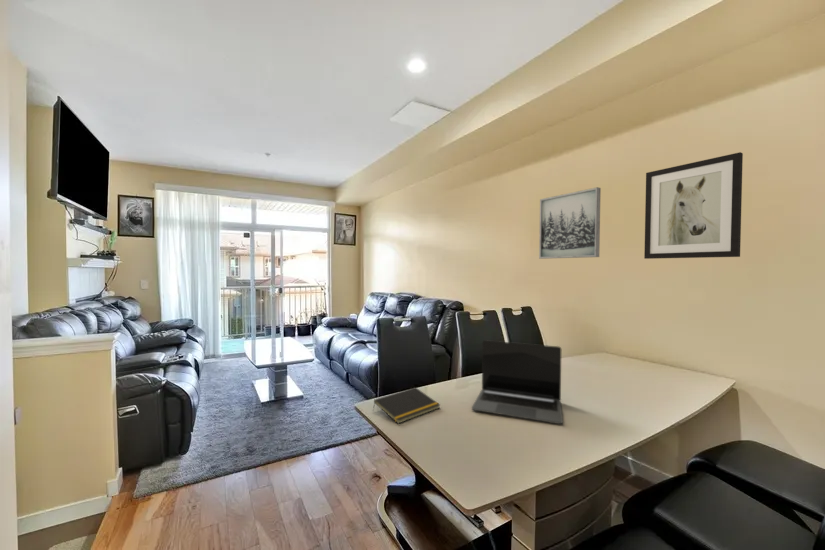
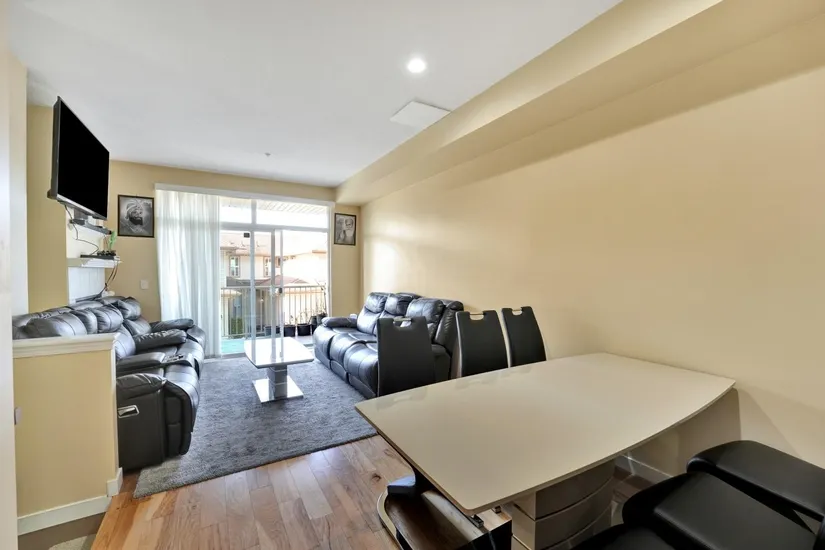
- wall art [538,186,602,260]
- laptop [471,339,564,425]
- wall art [643,151,744,260]
- notepad [372,386,441,425]
